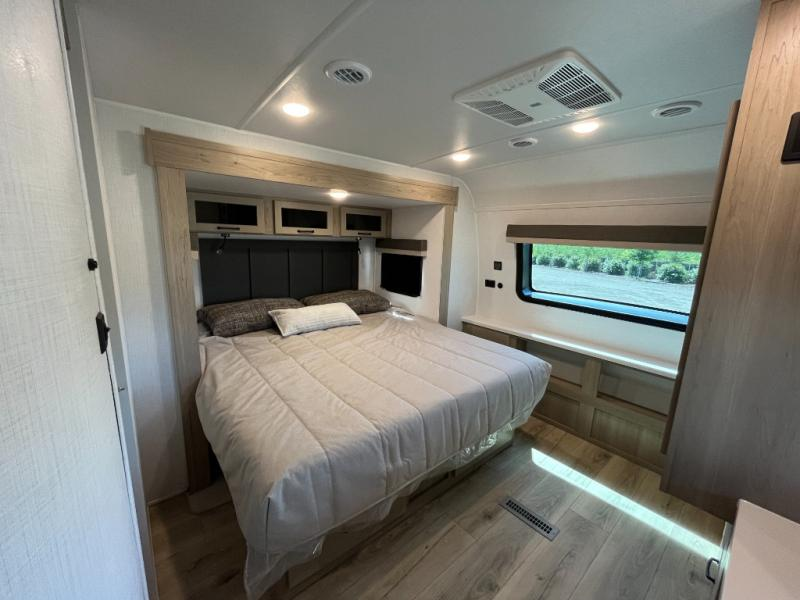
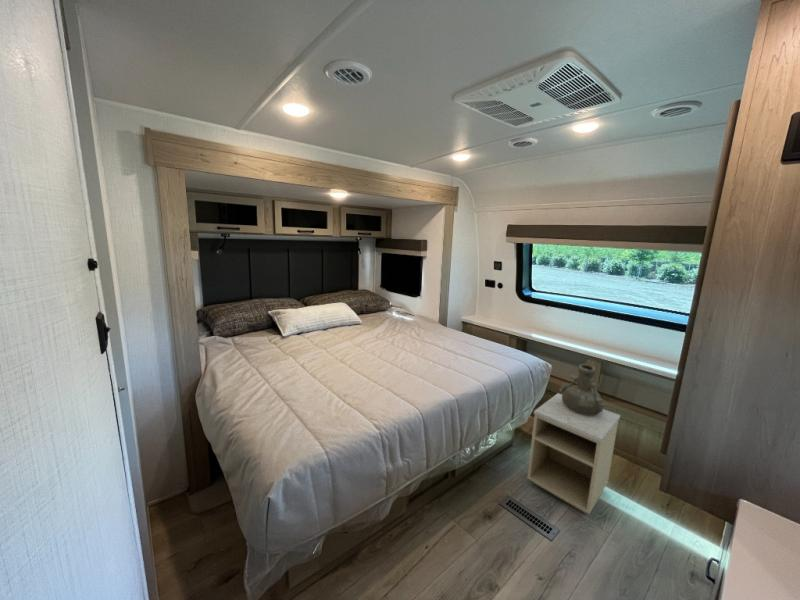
+ nightstand [526,392,621,515]
+ vase [558,363,607,415]
